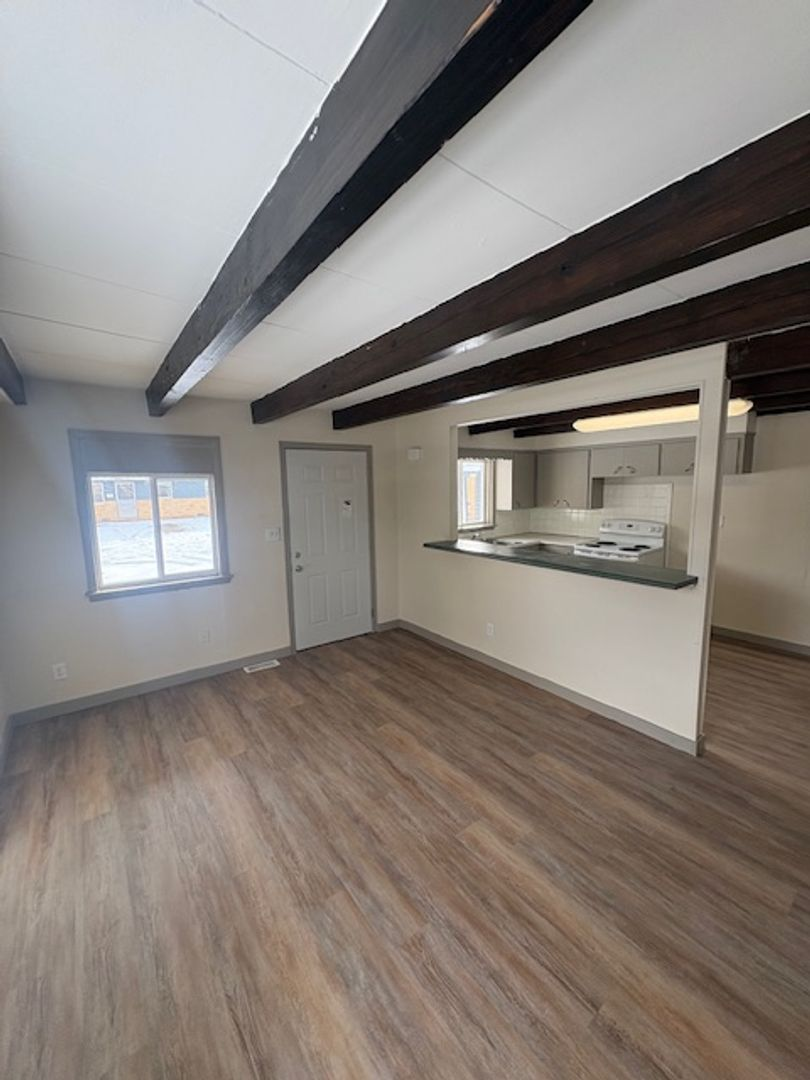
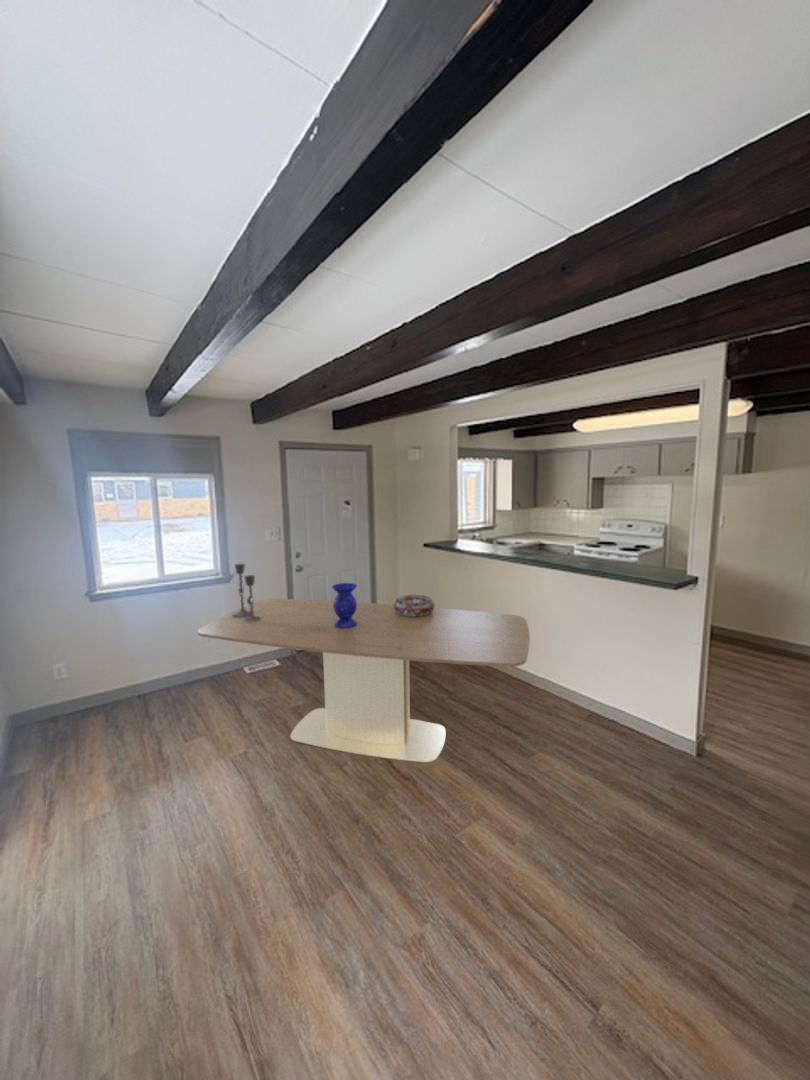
+ vase [331,582,358,629]
+ candlestick [232,563,261,622]
+ decorative bowl [393,594,436,616]
+ dining table [197,598,531,763]
